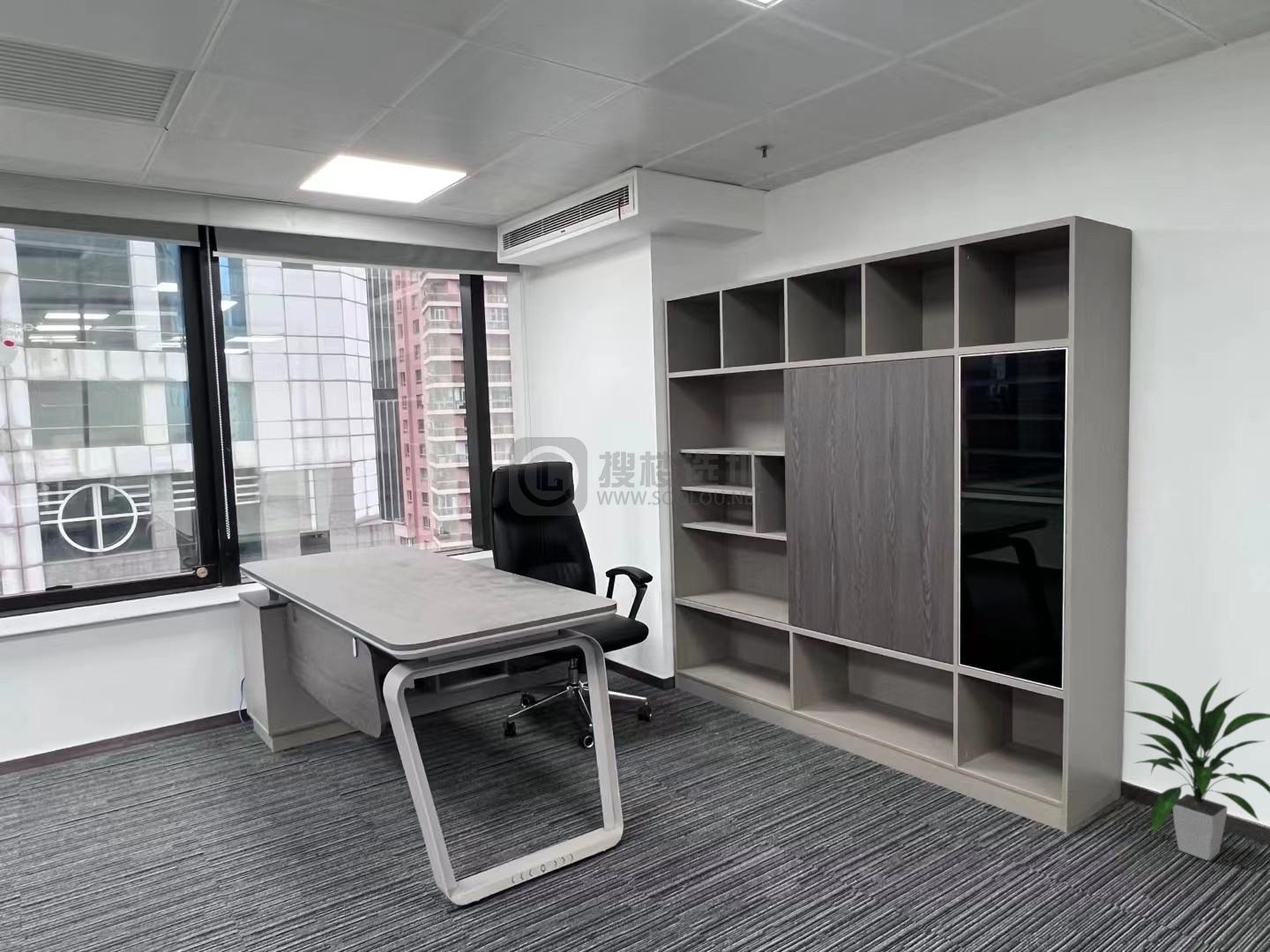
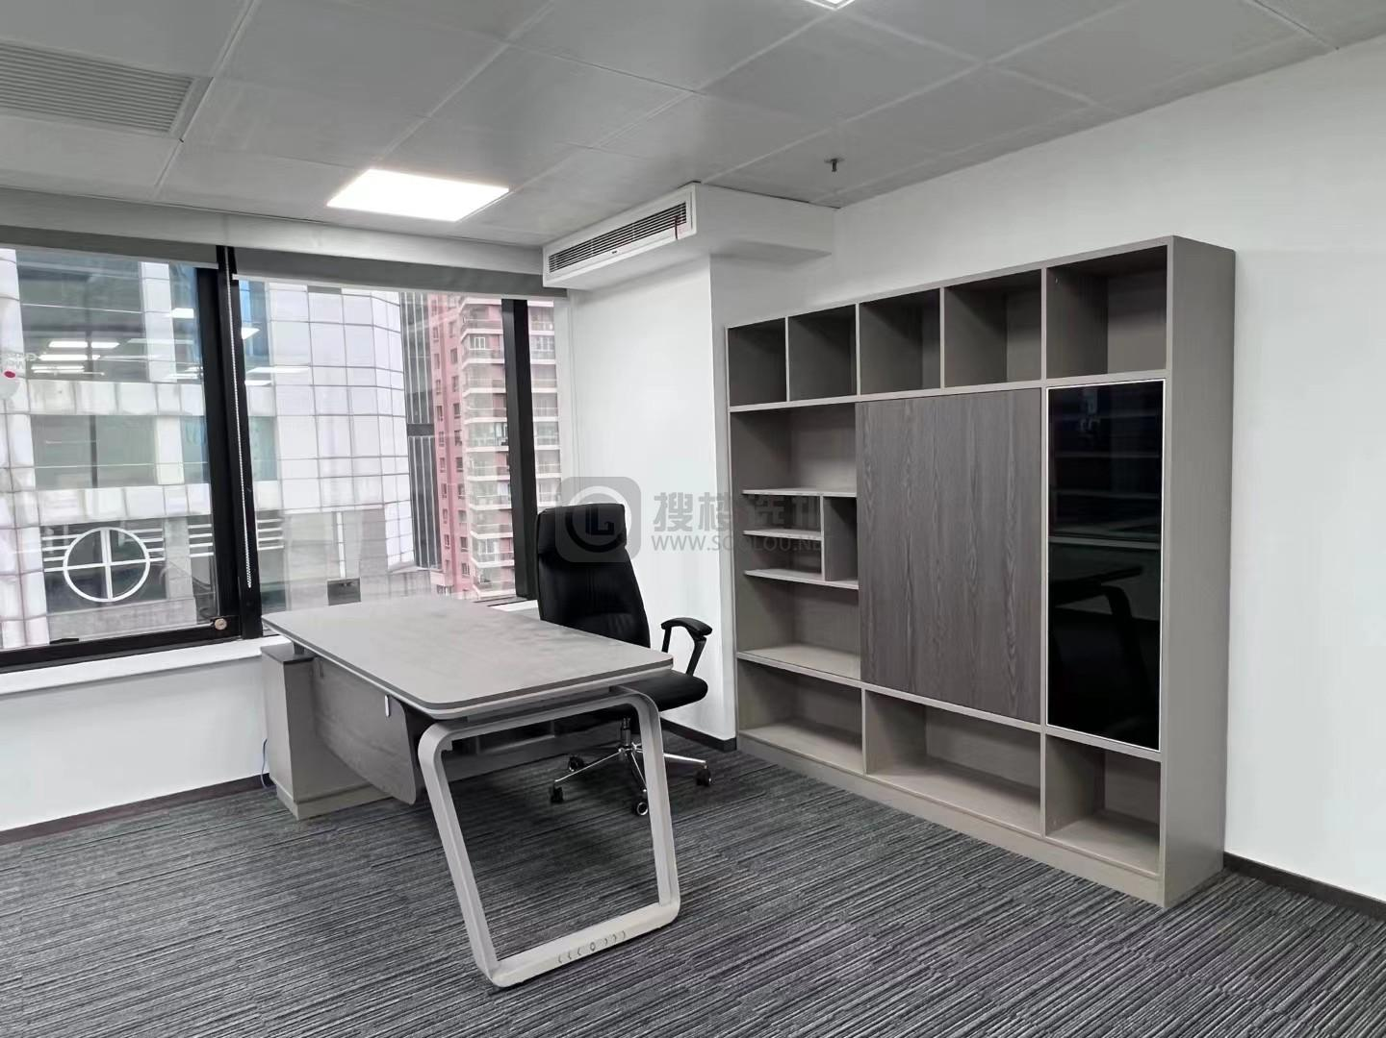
- indoor plant [1120,678,1270,861]
